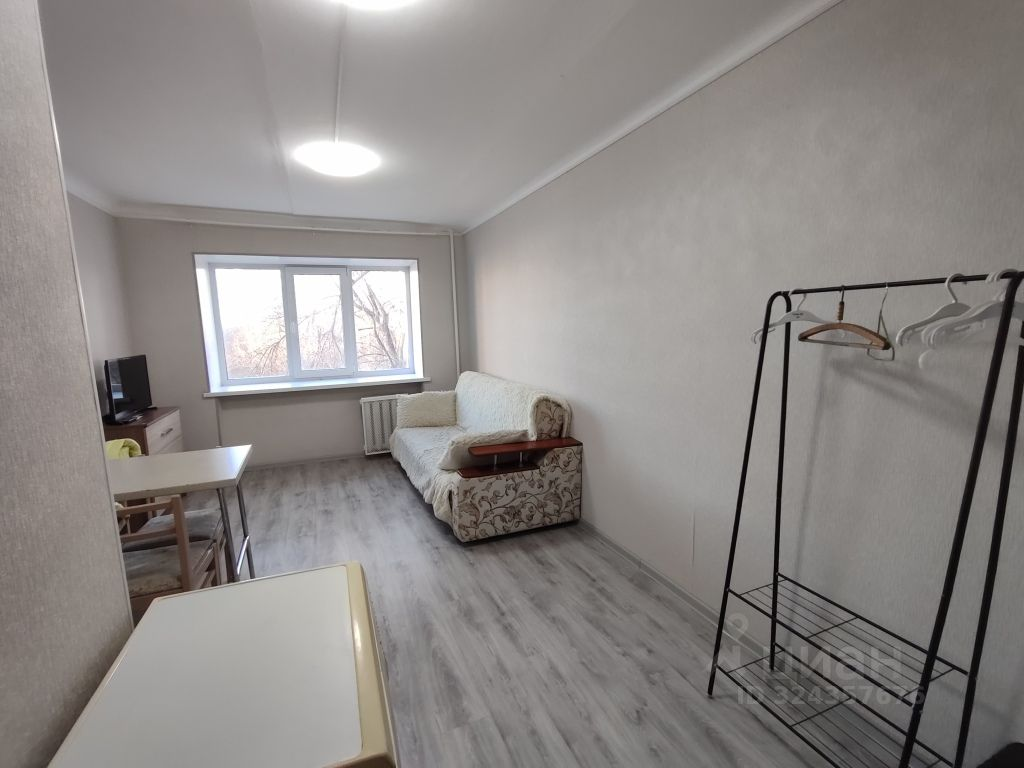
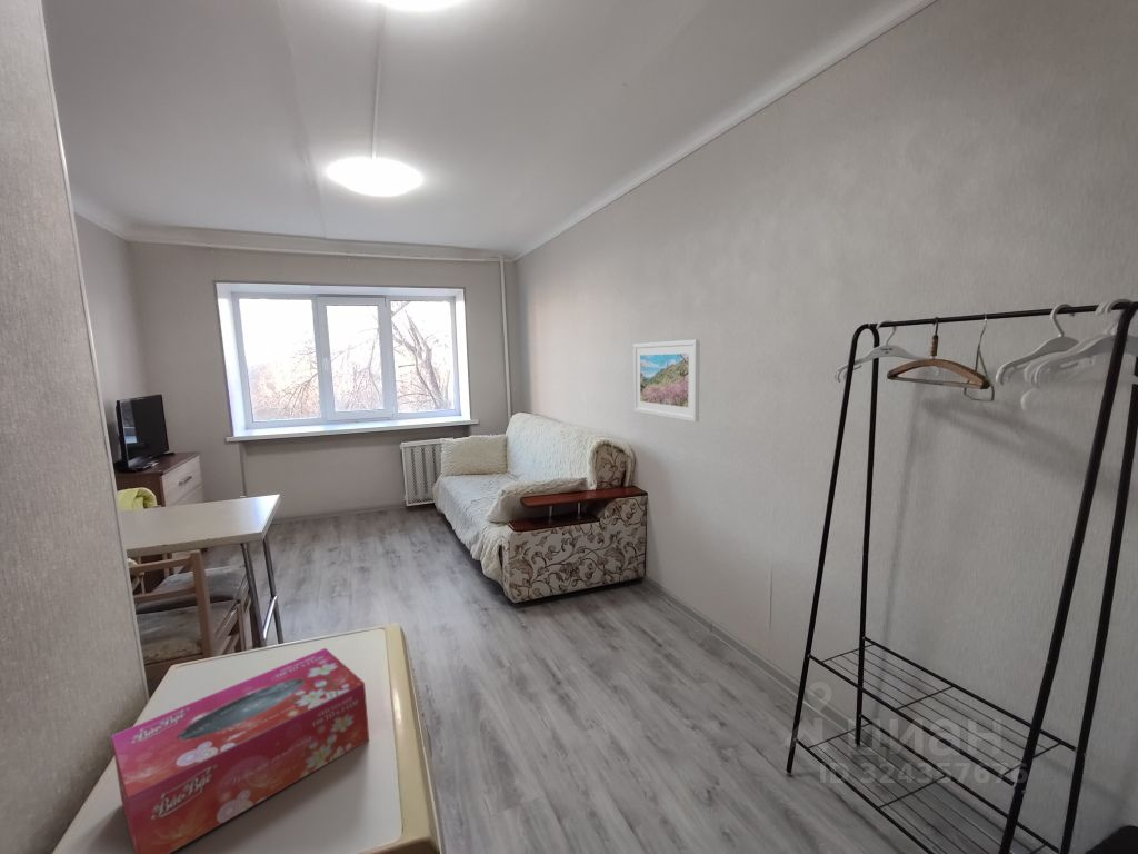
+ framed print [632,338,701,423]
+ tissue box [110,647,370,854]
